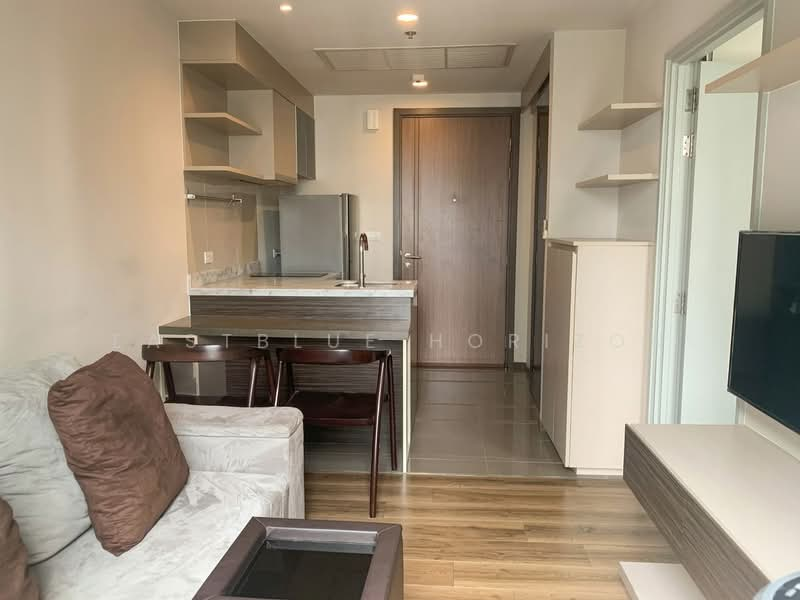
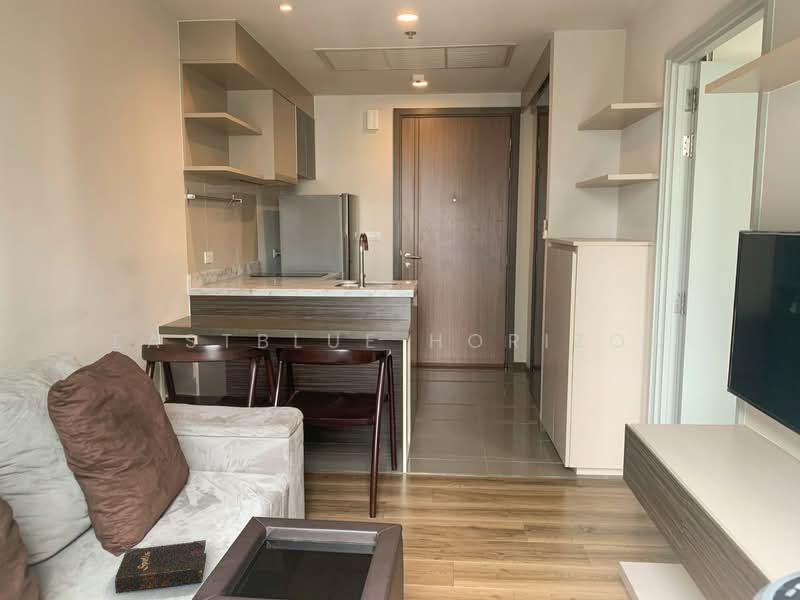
+ hardback book [114,539,207,594]
